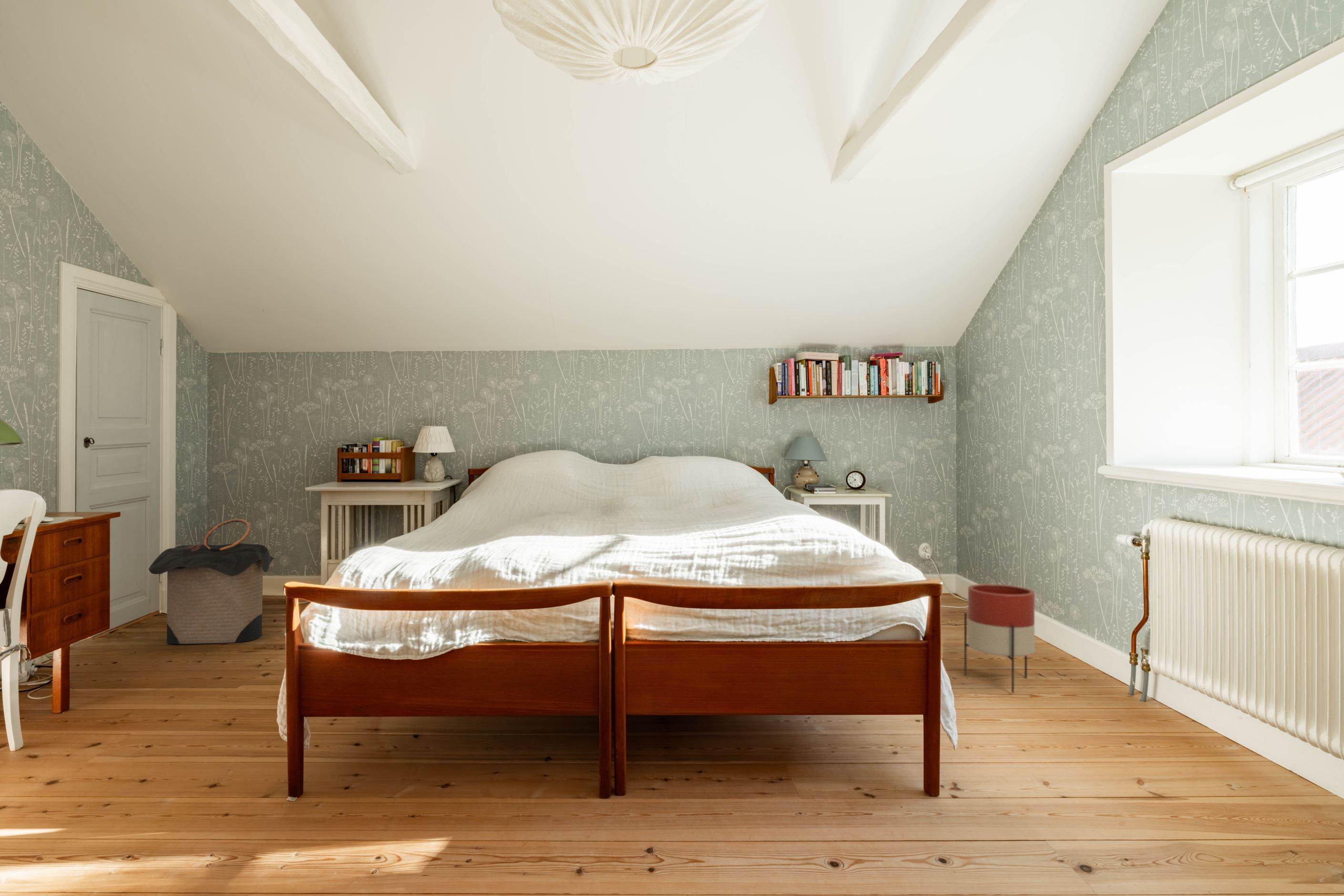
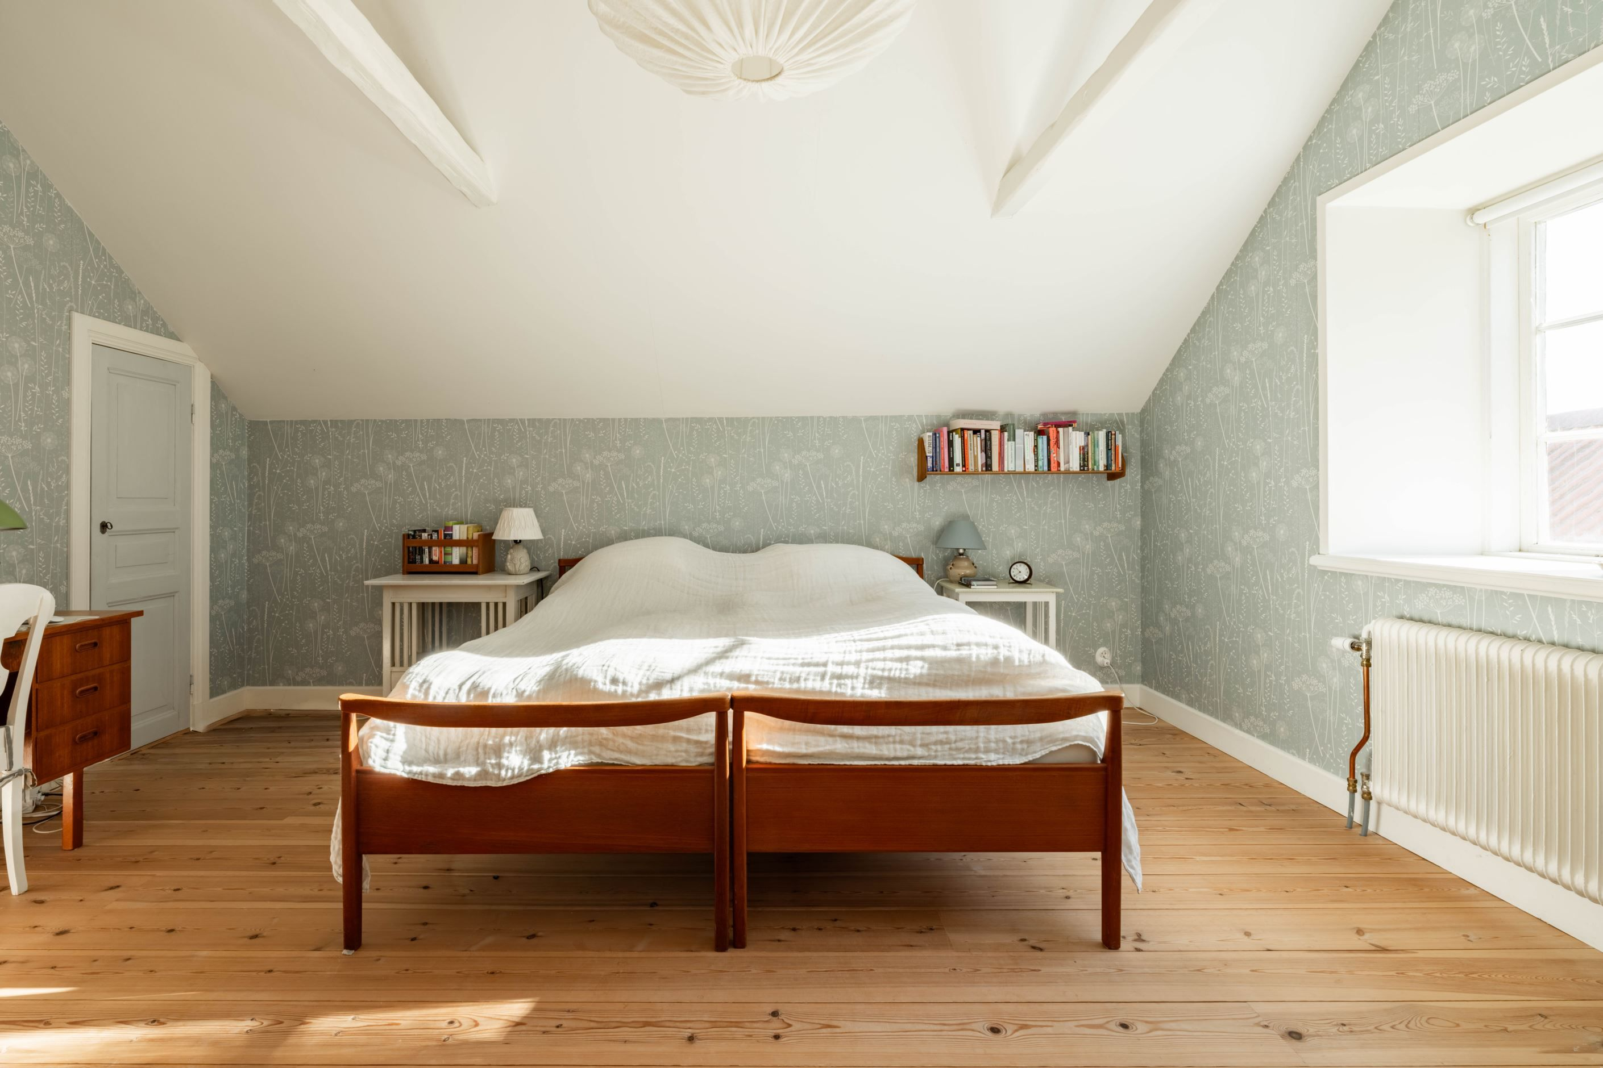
- planter [964,583,1035,693]
- laundry hamper [148,519,276,644]
